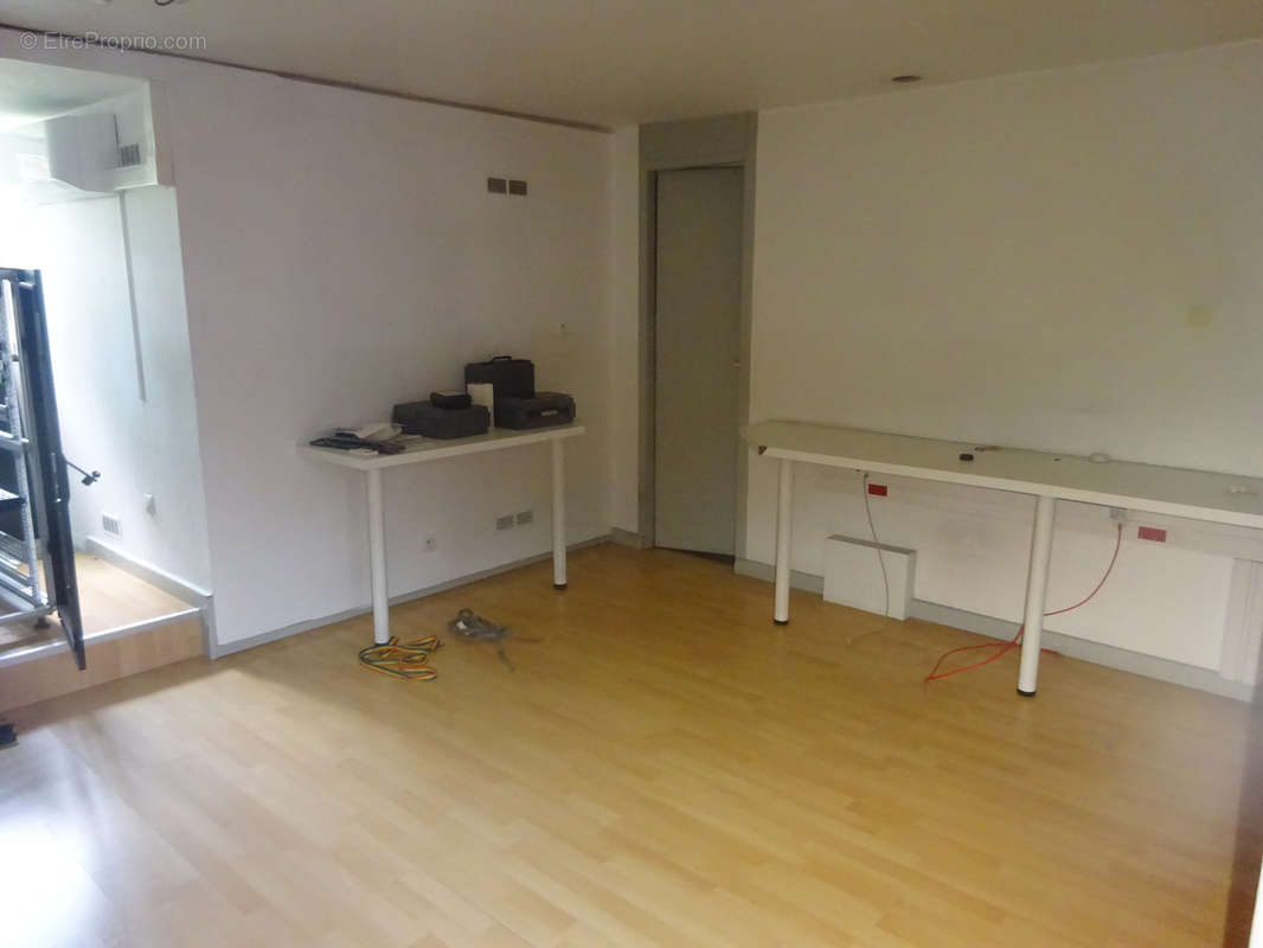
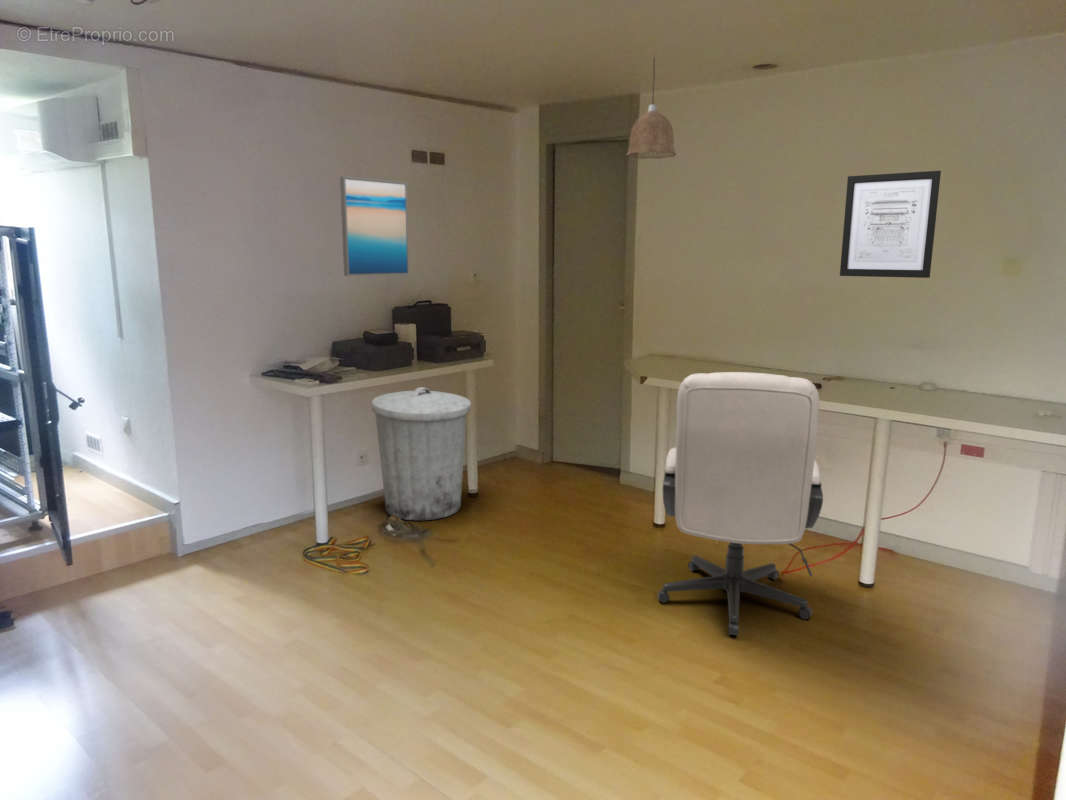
+ wall art [839,170,942,279]
+ wall art [339,175,410,277]
+ trash can [371,386,472,521]
+ pendant lamp [625,56,677,160]
+ chair [656,371,824,637]
